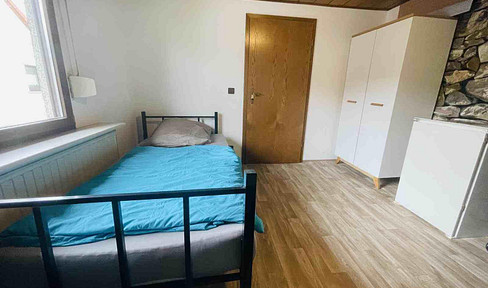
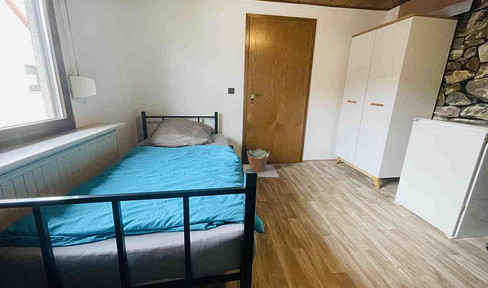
+ laundry basket [242,148,280,178]
